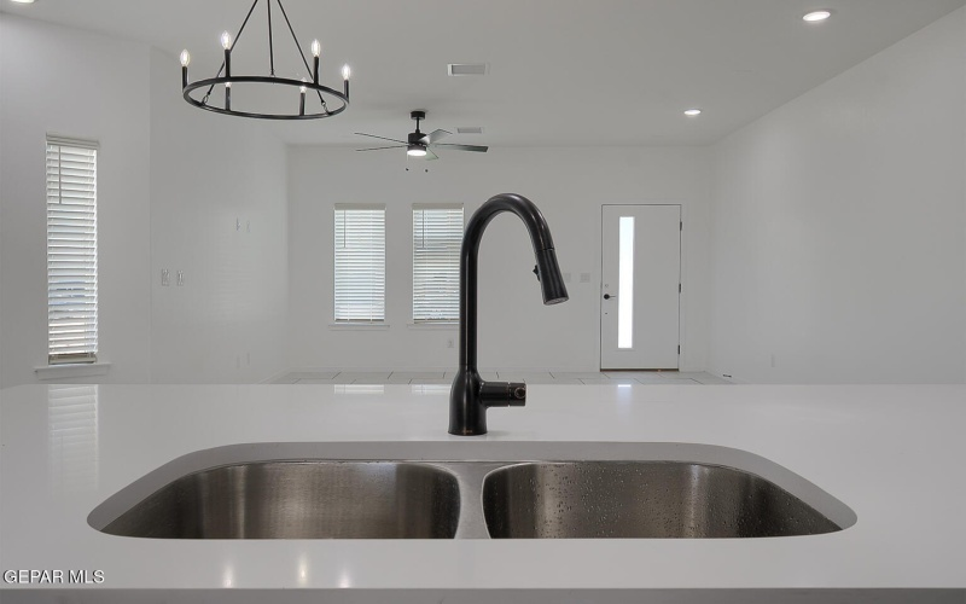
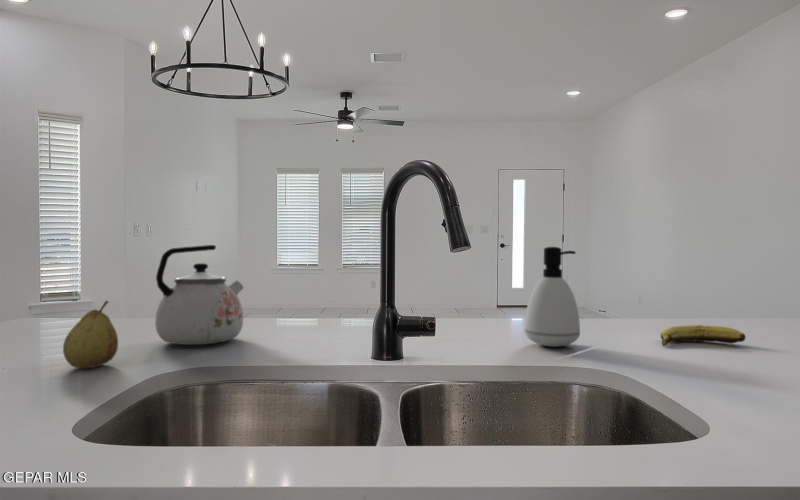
+ fruit [62,300,119,369]
+ banana [659,324,747,347]
+ kettle [154,244,245,346]
+ soap dispenser [524,246,581,348]
